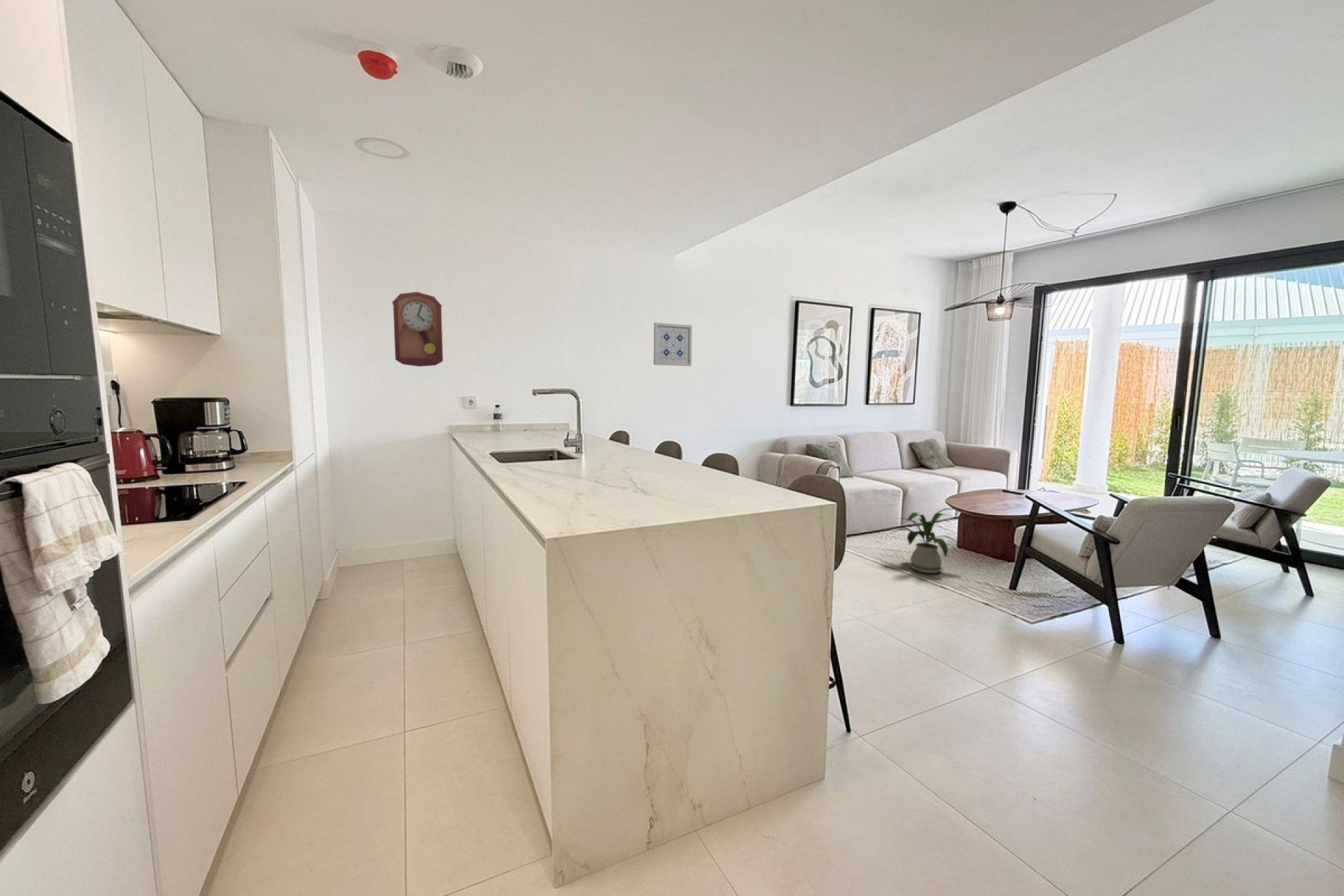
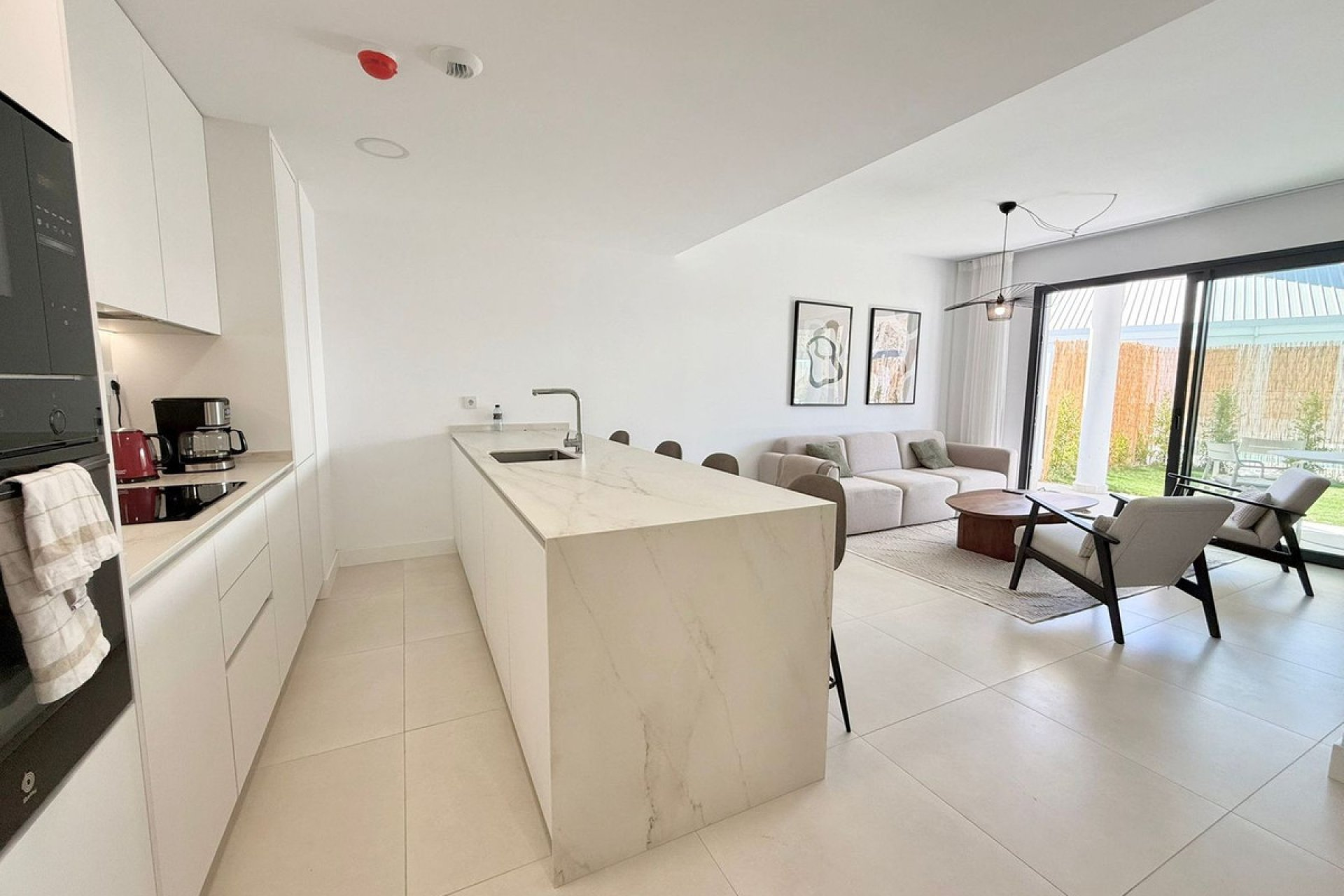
- pendulum clock [391,291,444,367]
- house plant [887,507,965,574]
- wall art [653,322,693,367]
